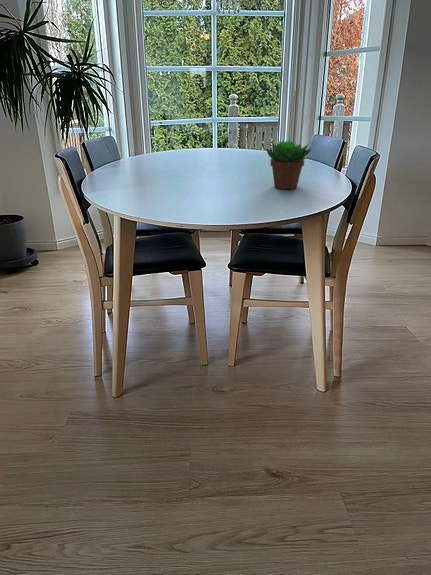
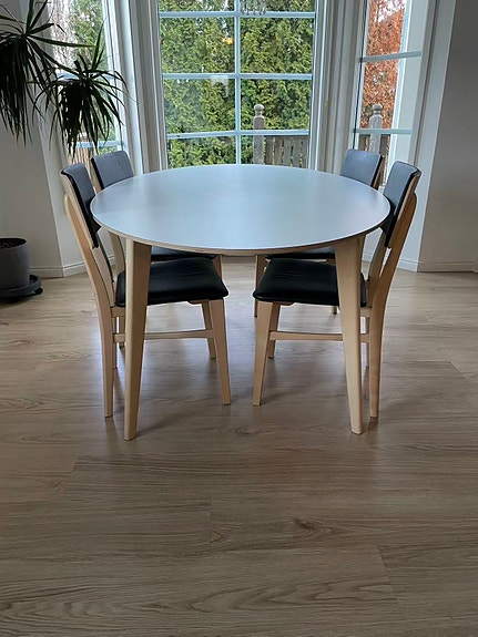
- succulent plant [265,139,312,190]
